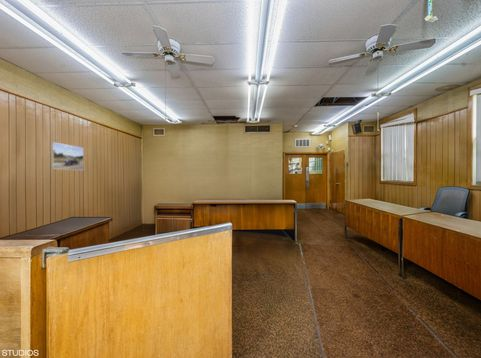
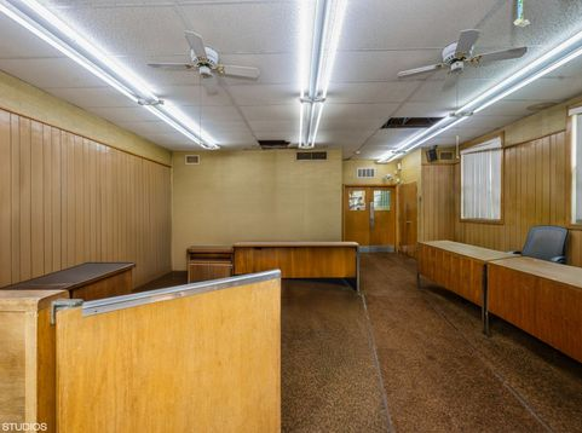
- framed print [50,141,84,171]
